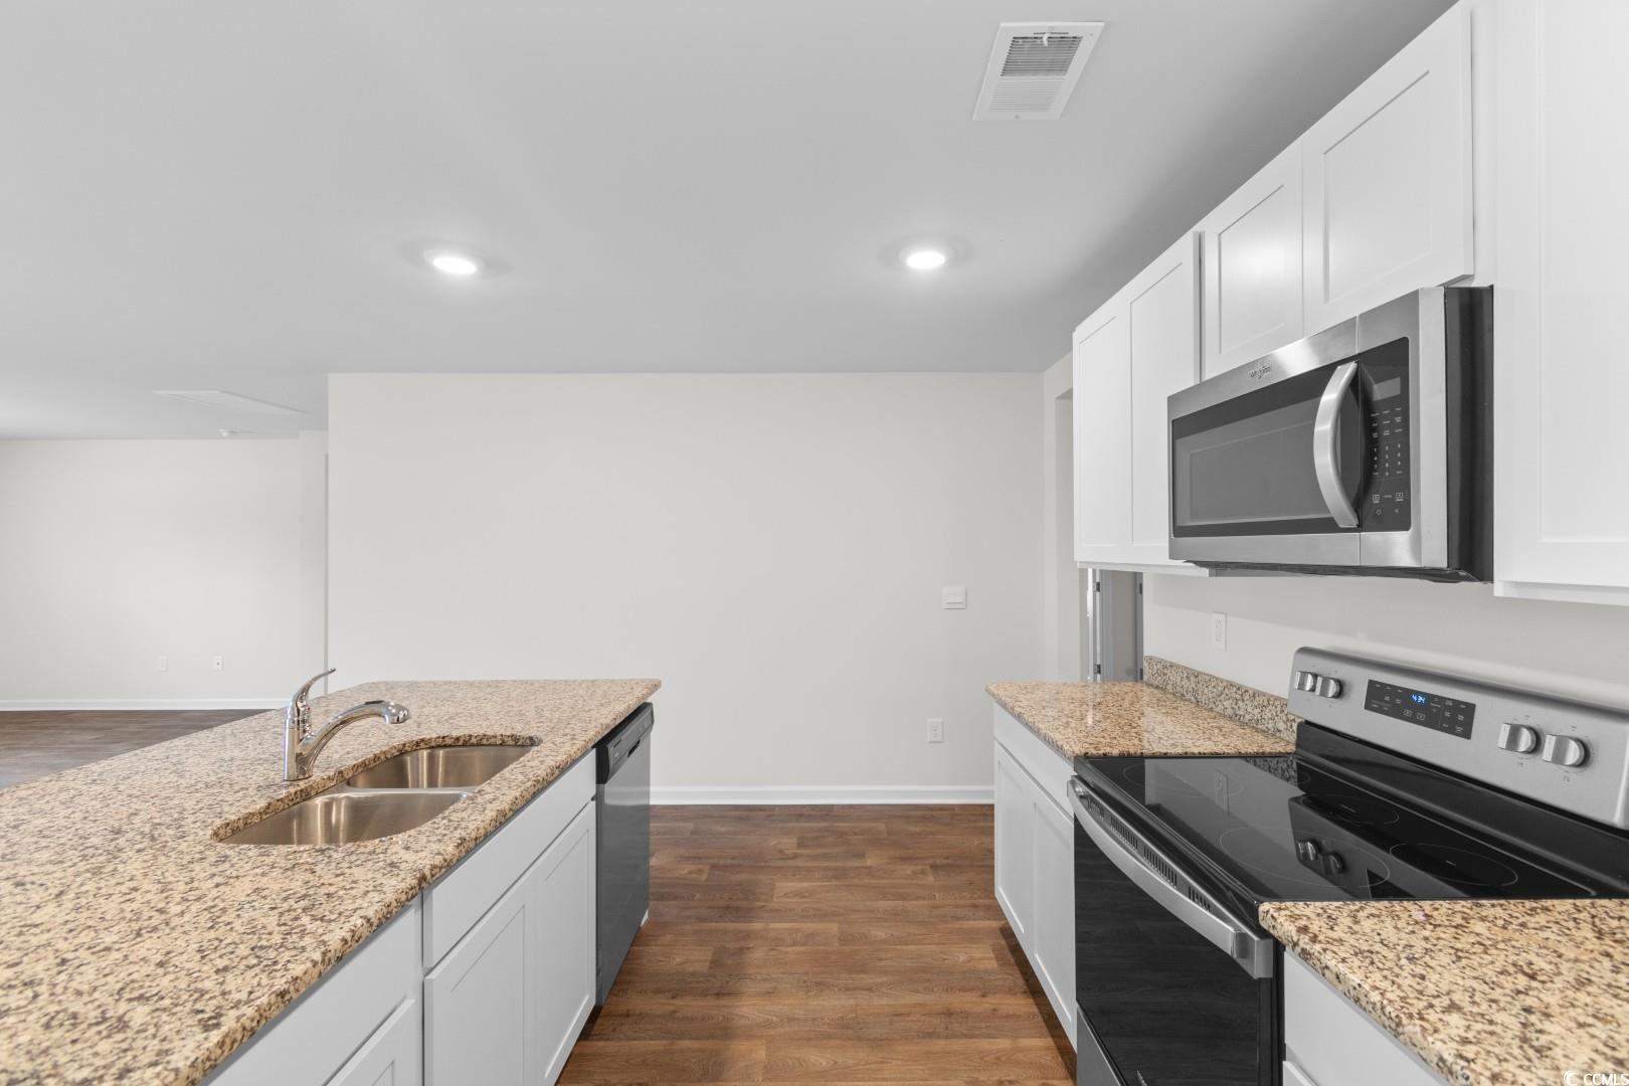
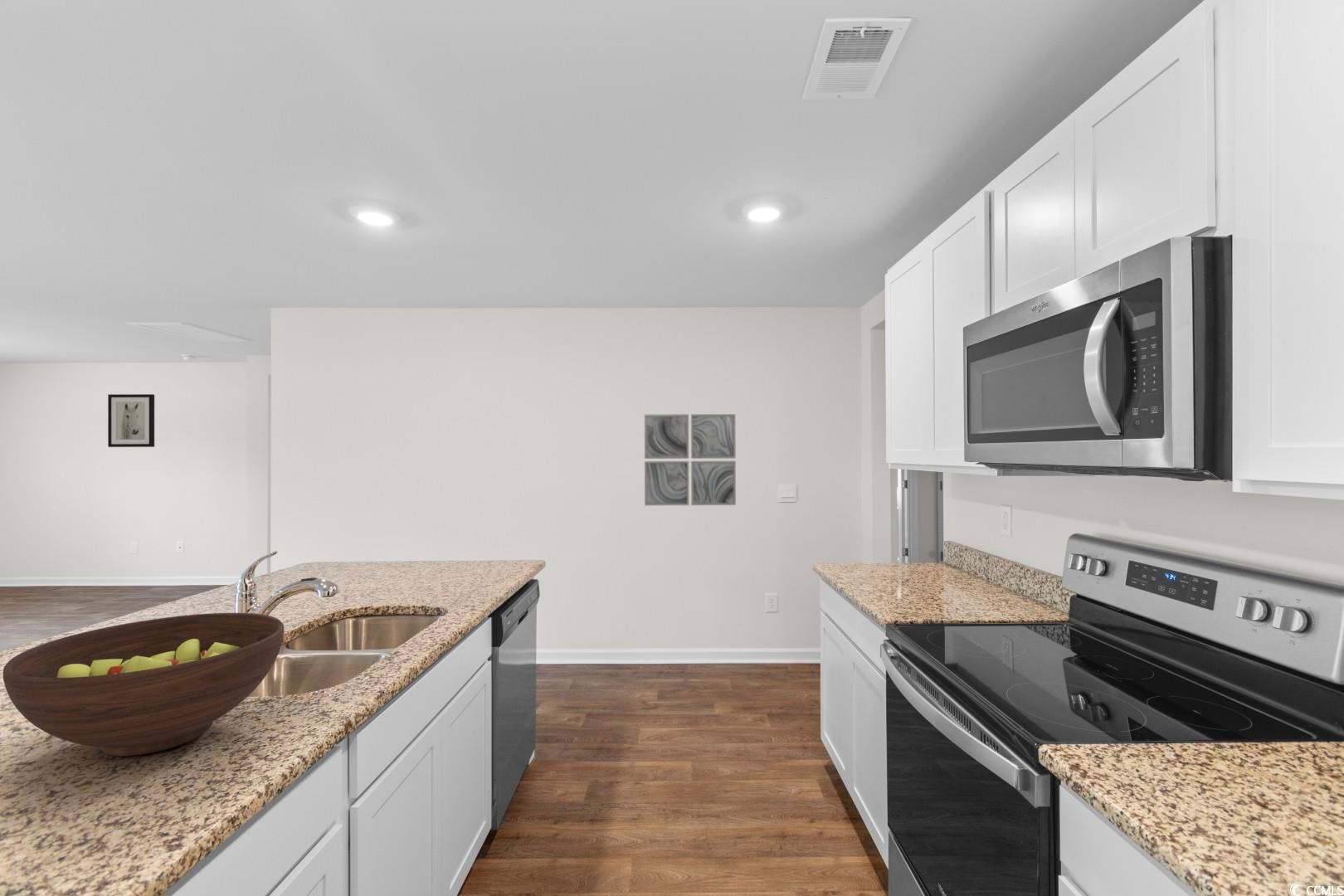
+ fruit bowl [2,612,285,757]
+ wall art [107,393,155,448]
+ wall art [644,413,737,506]
